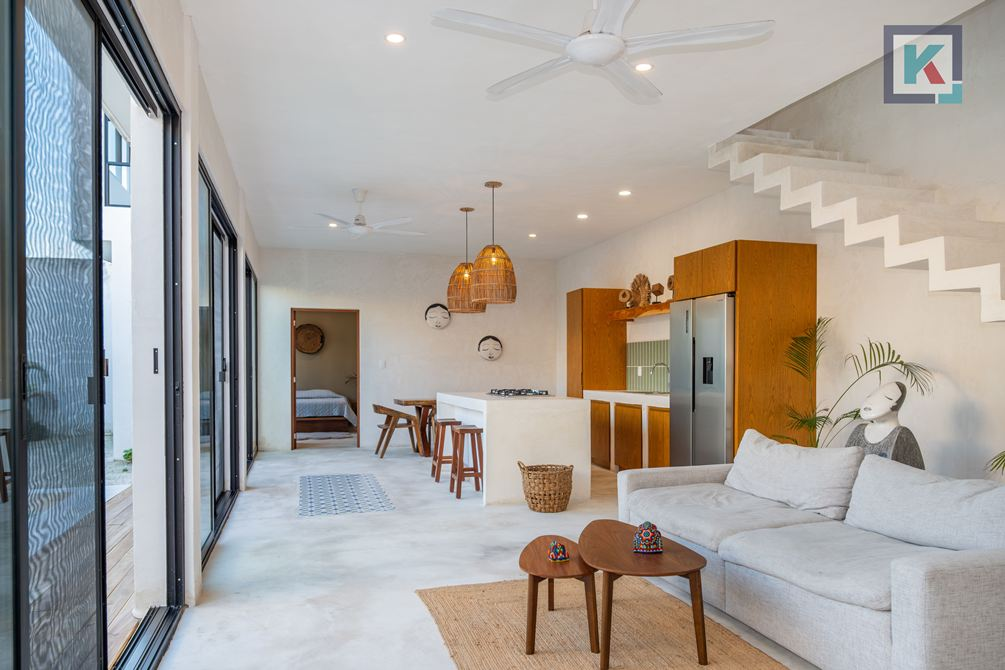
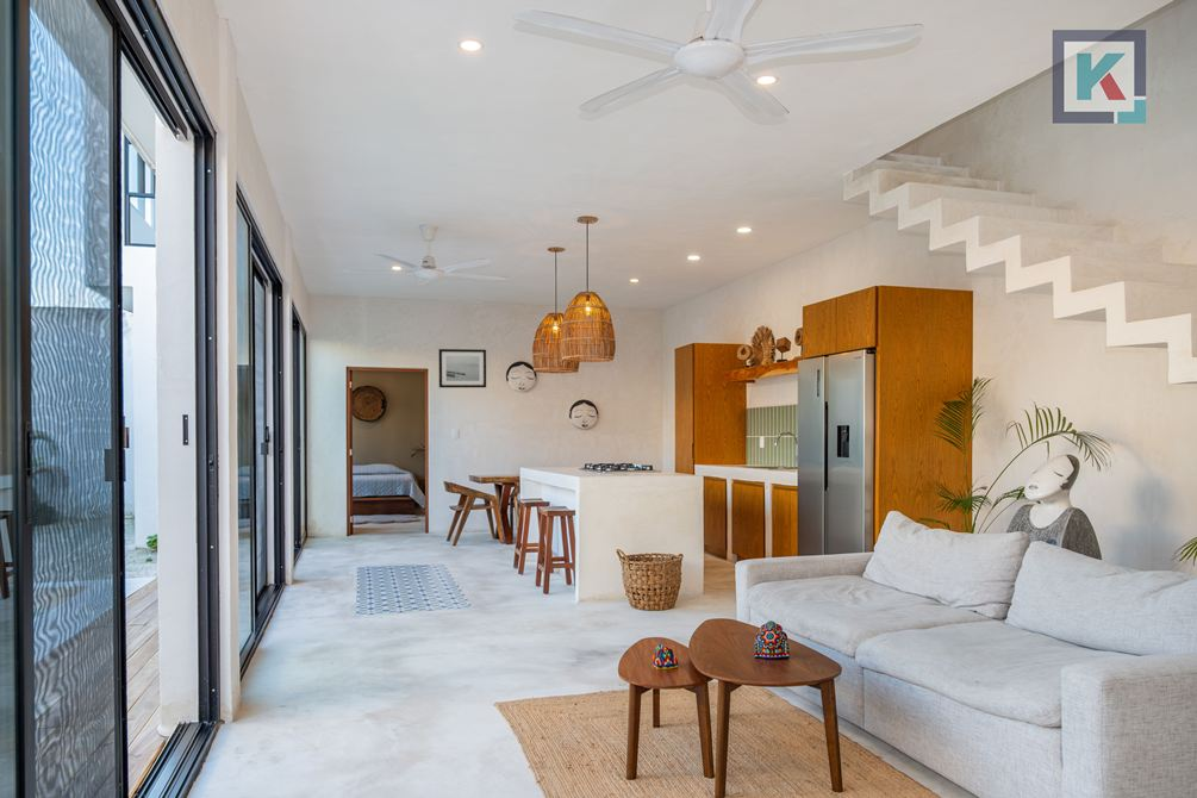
+ wall art [438,348,487,388]
